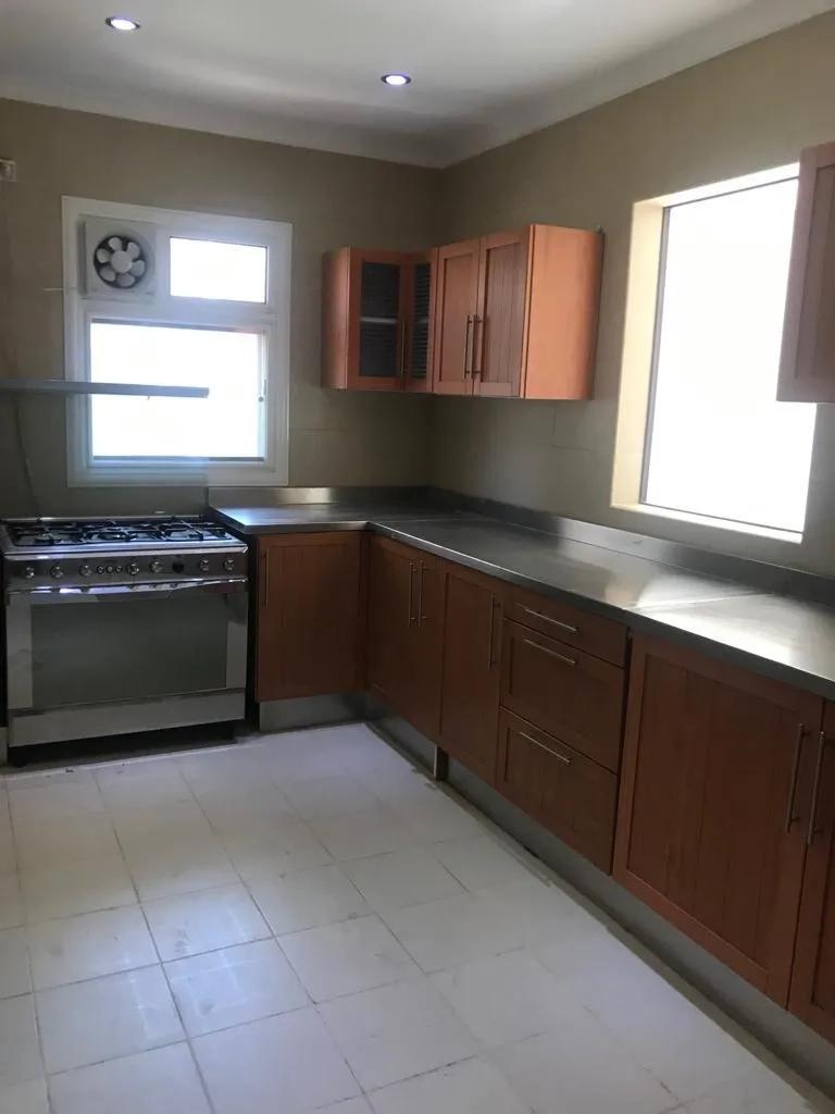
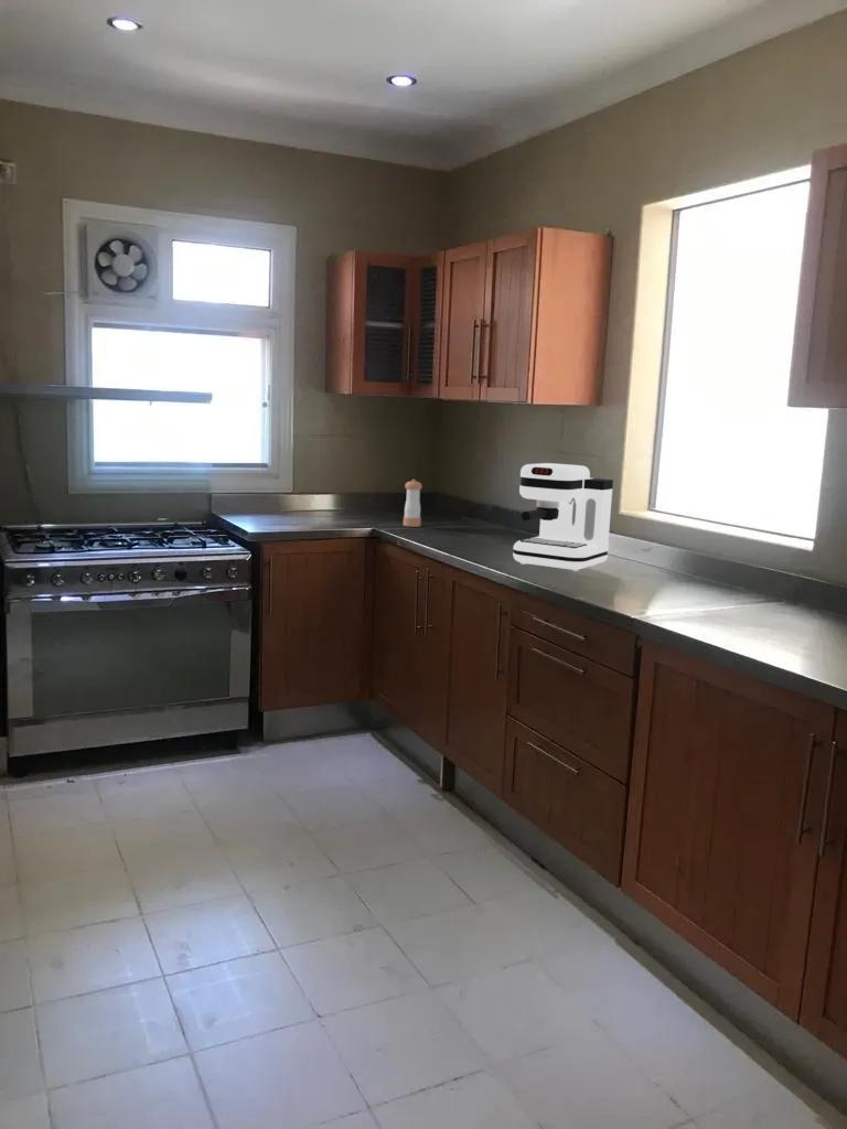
+ coffee maker [512,462,614,572]
+ pepper shaker [403,479,424,528]
